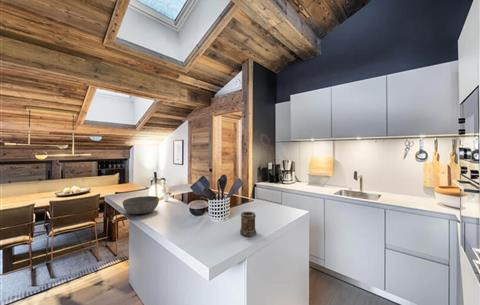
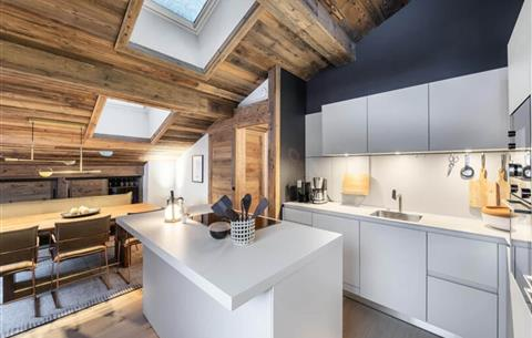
- mug [239,211,257,237]
- bowl [122,195,160,215]
